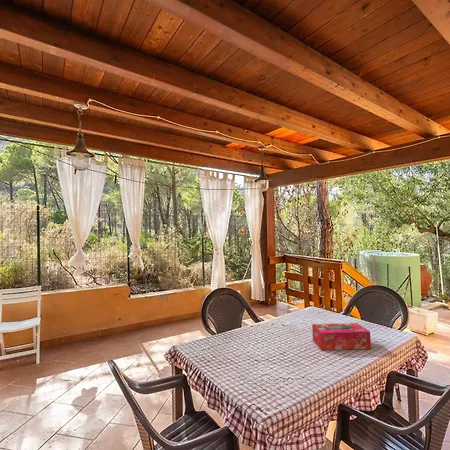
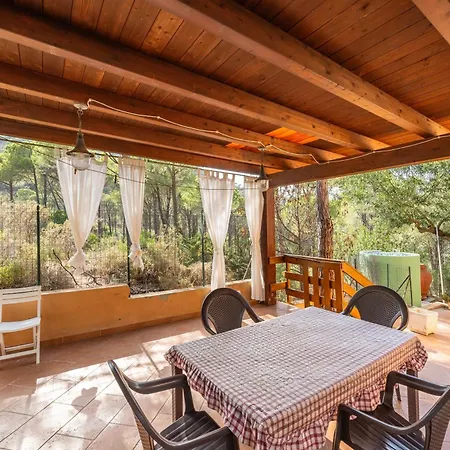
- tissue box [311,322,372,351]
